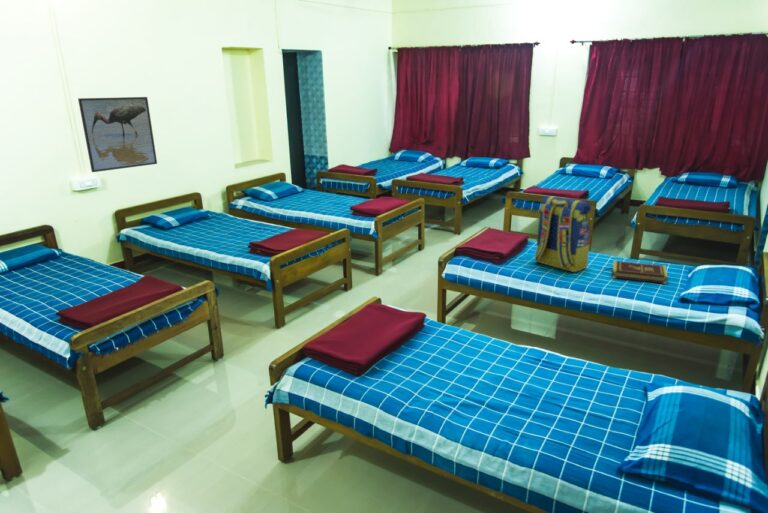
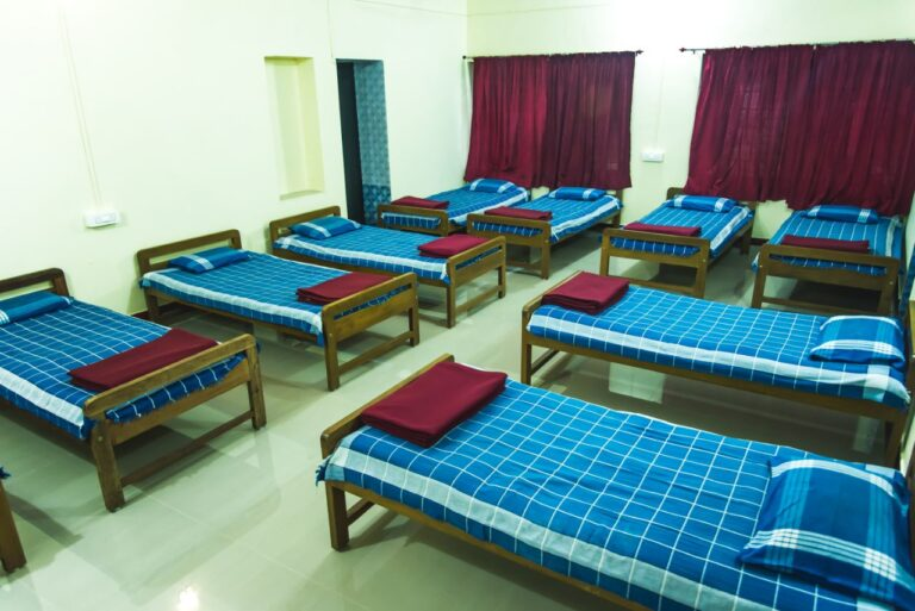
- backpack [534,195,592,273]
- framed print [77,96,158,173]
- book [611,260,668,285]
